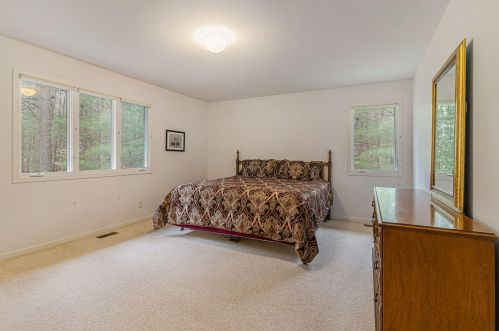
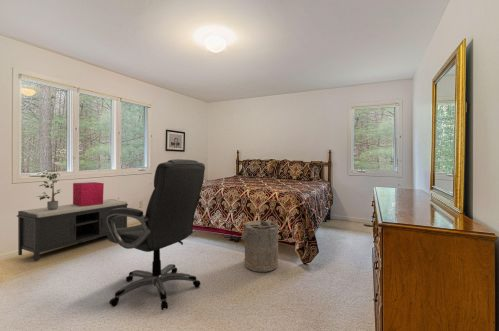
+ bench [16,198,129,261]
+ storage bin [72,181,105,206]
+ laundry hamper [240,219,279,273]
+ potted plant [36,172,63,210]
+ chair [106,158,206,311]
